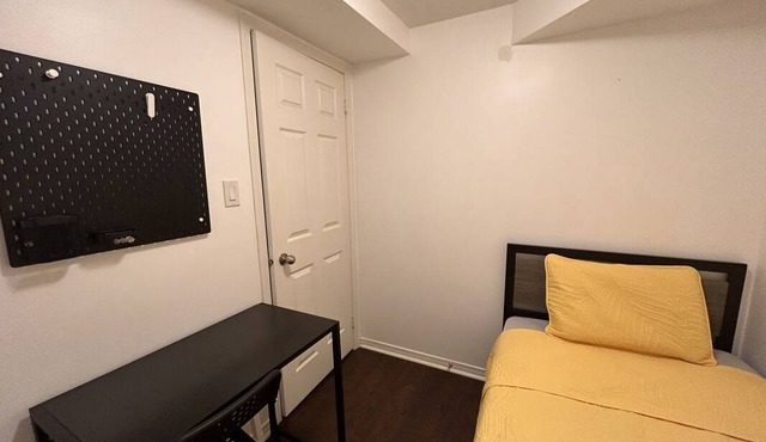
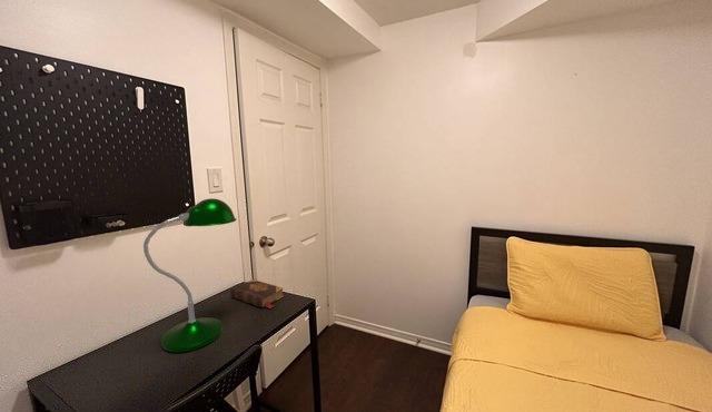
+ desk lamp [142,197,237,353]
+ book [229,278,285,310]
